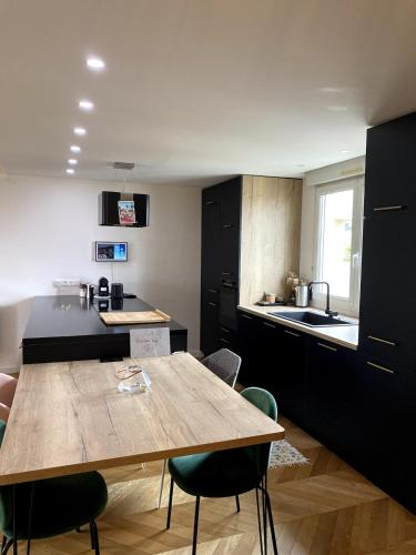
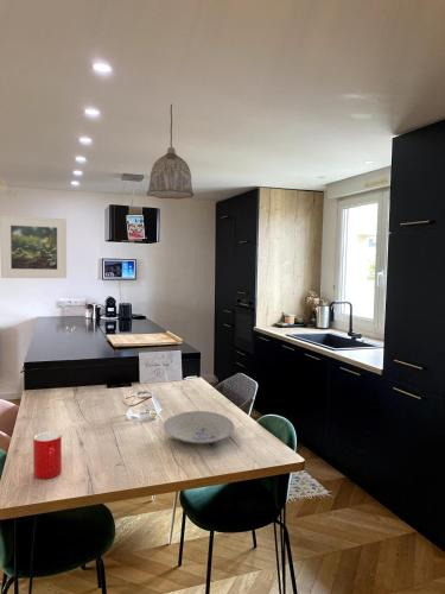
+ cup [32,431,63,480]
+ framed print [0,215,68,279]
+ pendant lamp [146,103,196,200]
+ bowl [163,410,236,446]
